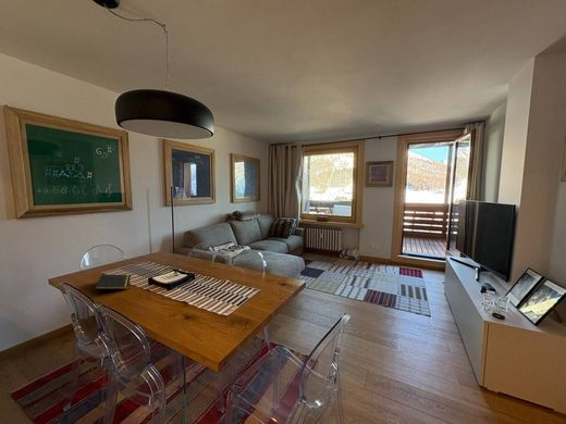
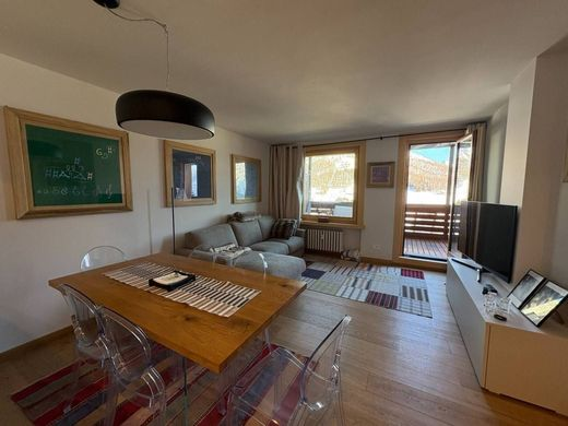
- notepad [94,274,132,296]
